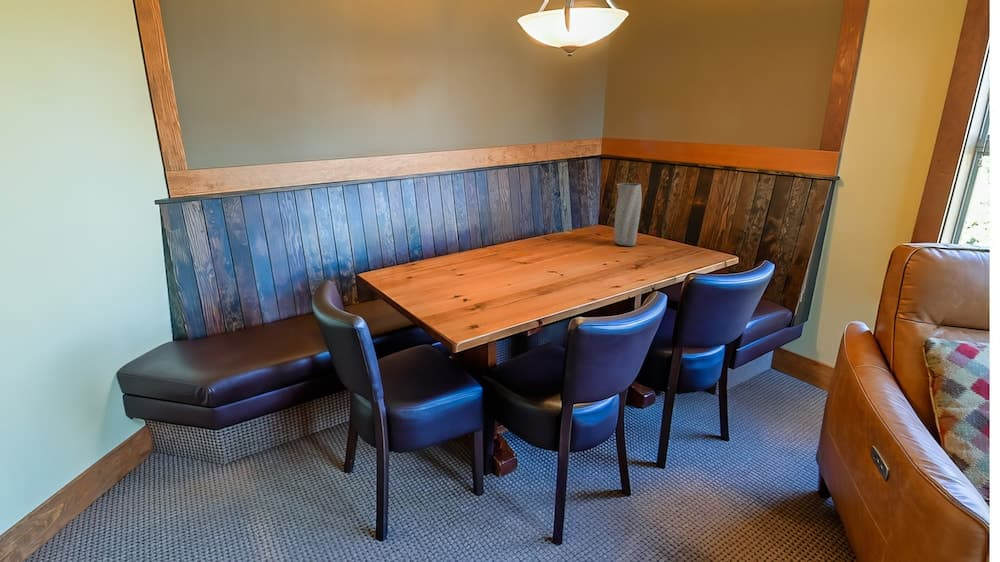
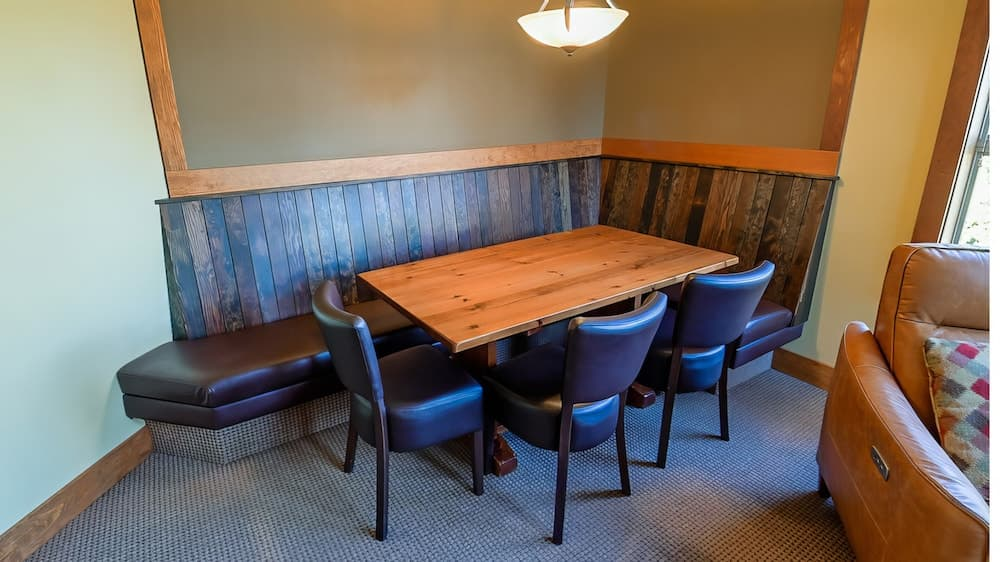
- vase [613,182,643,247]
